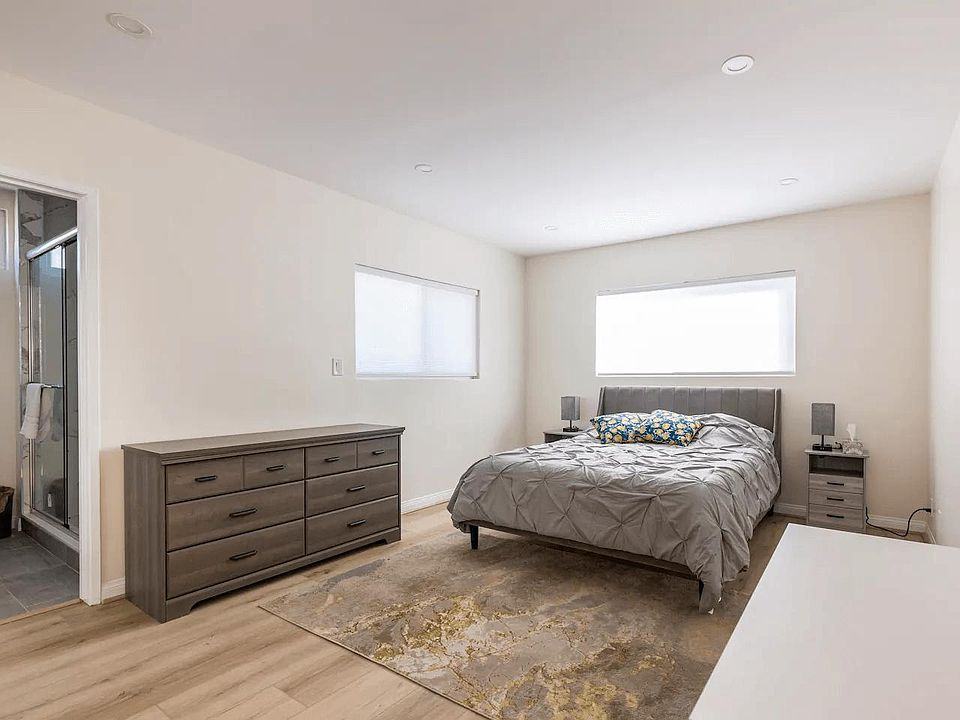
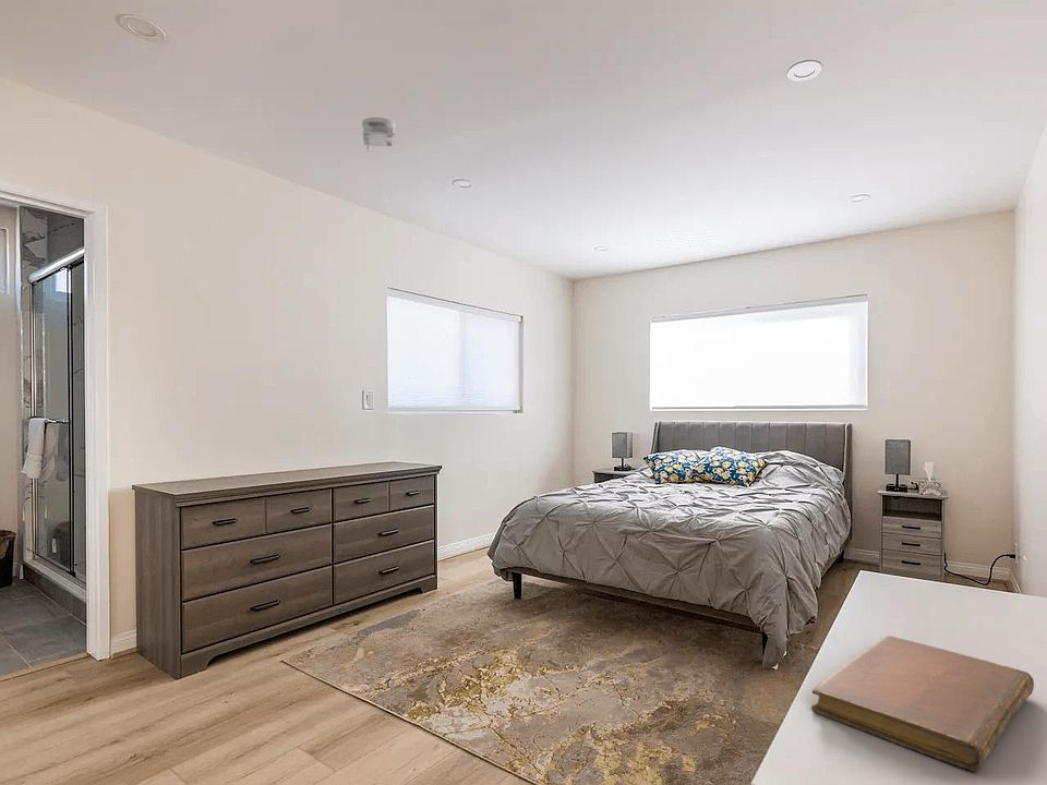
+ notebook [810,635,1035,773]
+ smoke detector [361,117,396,153]
